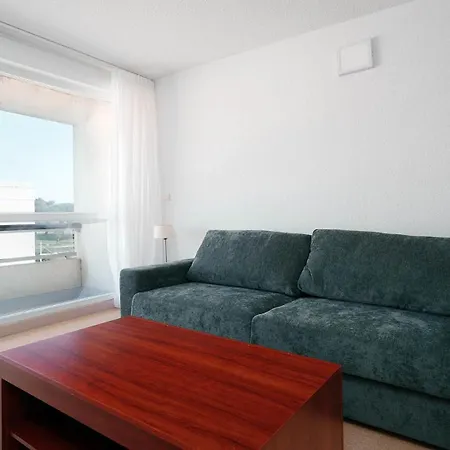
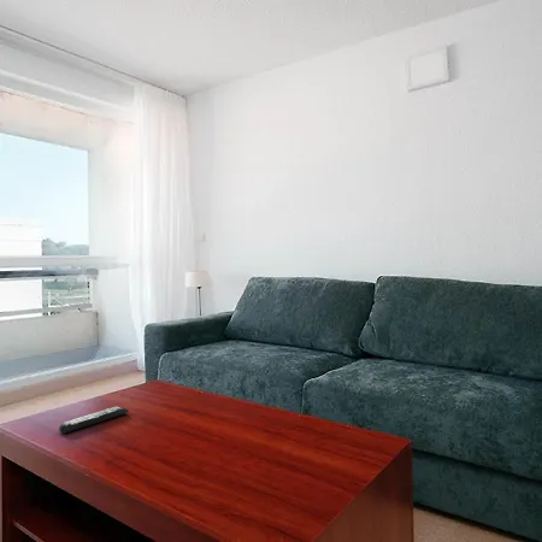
+ remote control [58,405,130,435]
